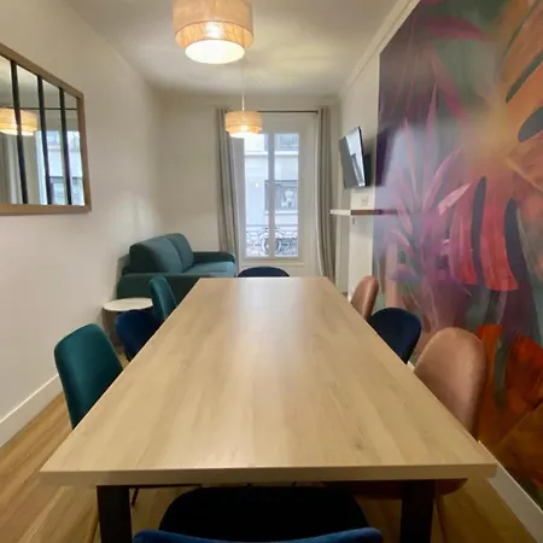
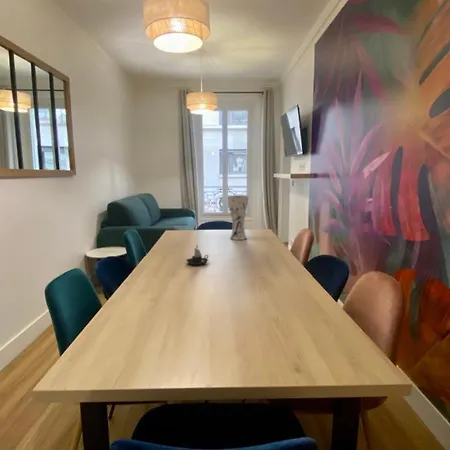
+ vase [226,194,249,241]
+ candle [185,244,209,266]
